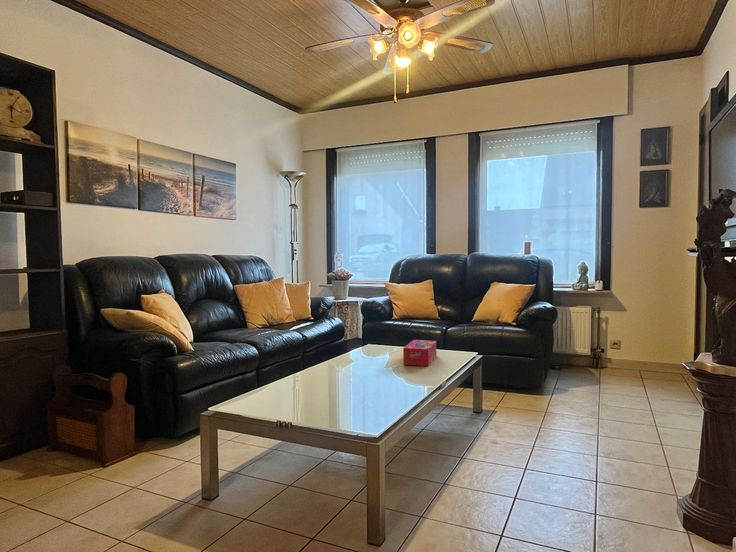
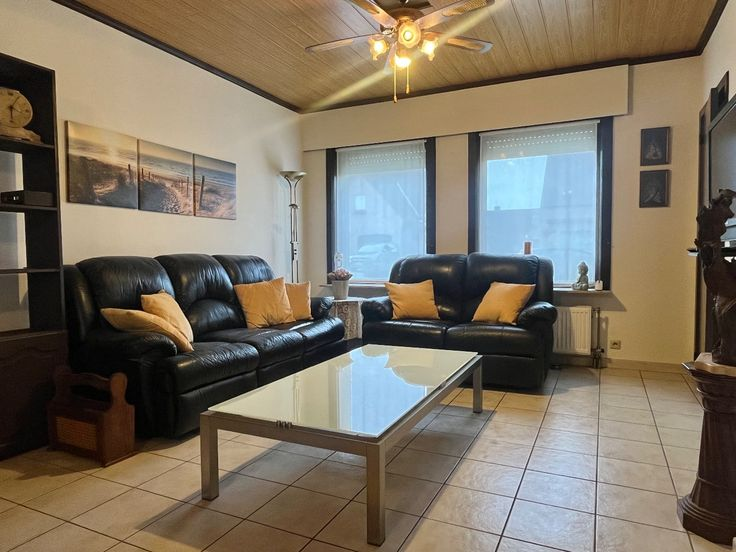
- tissue box [402,339,437,367]
